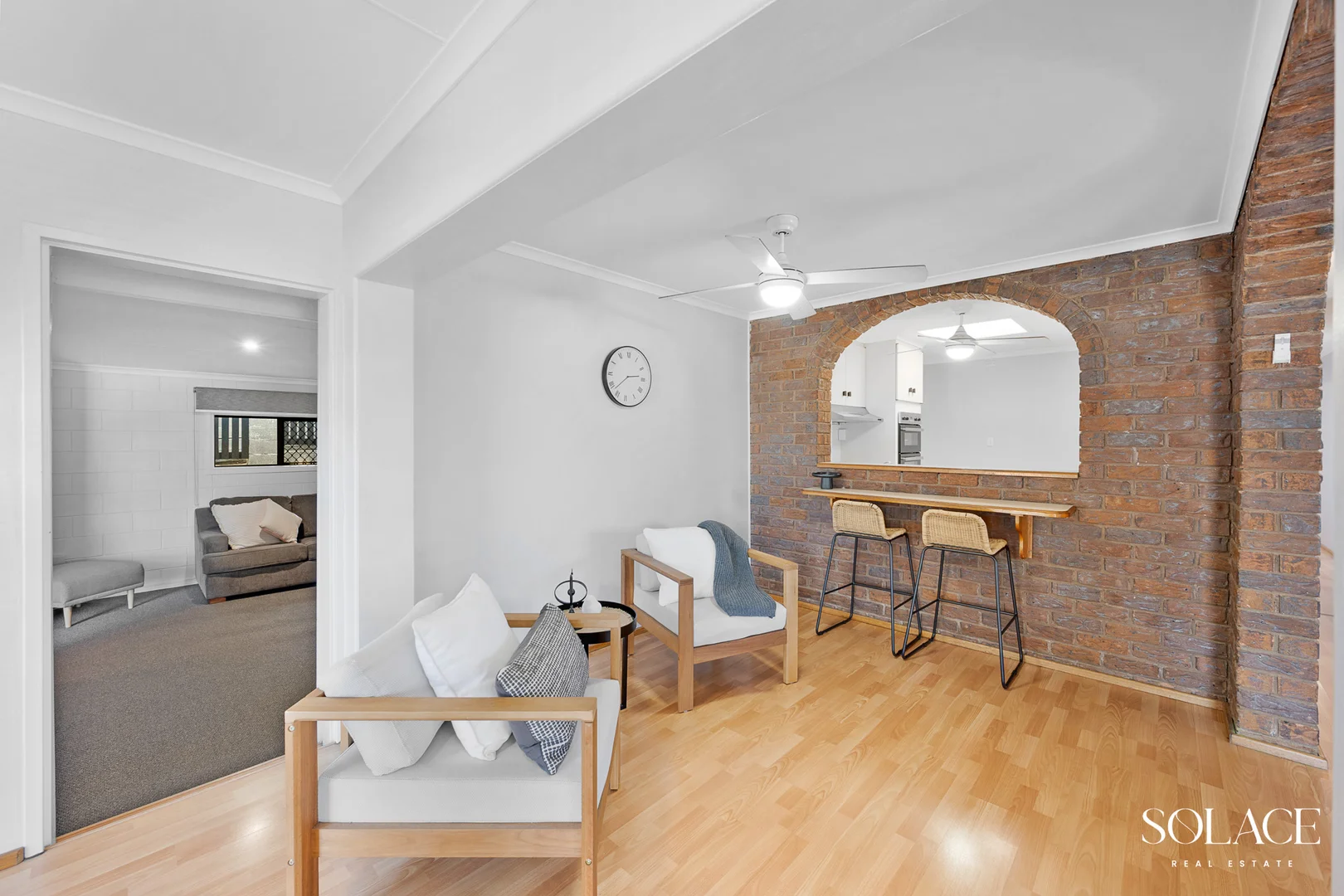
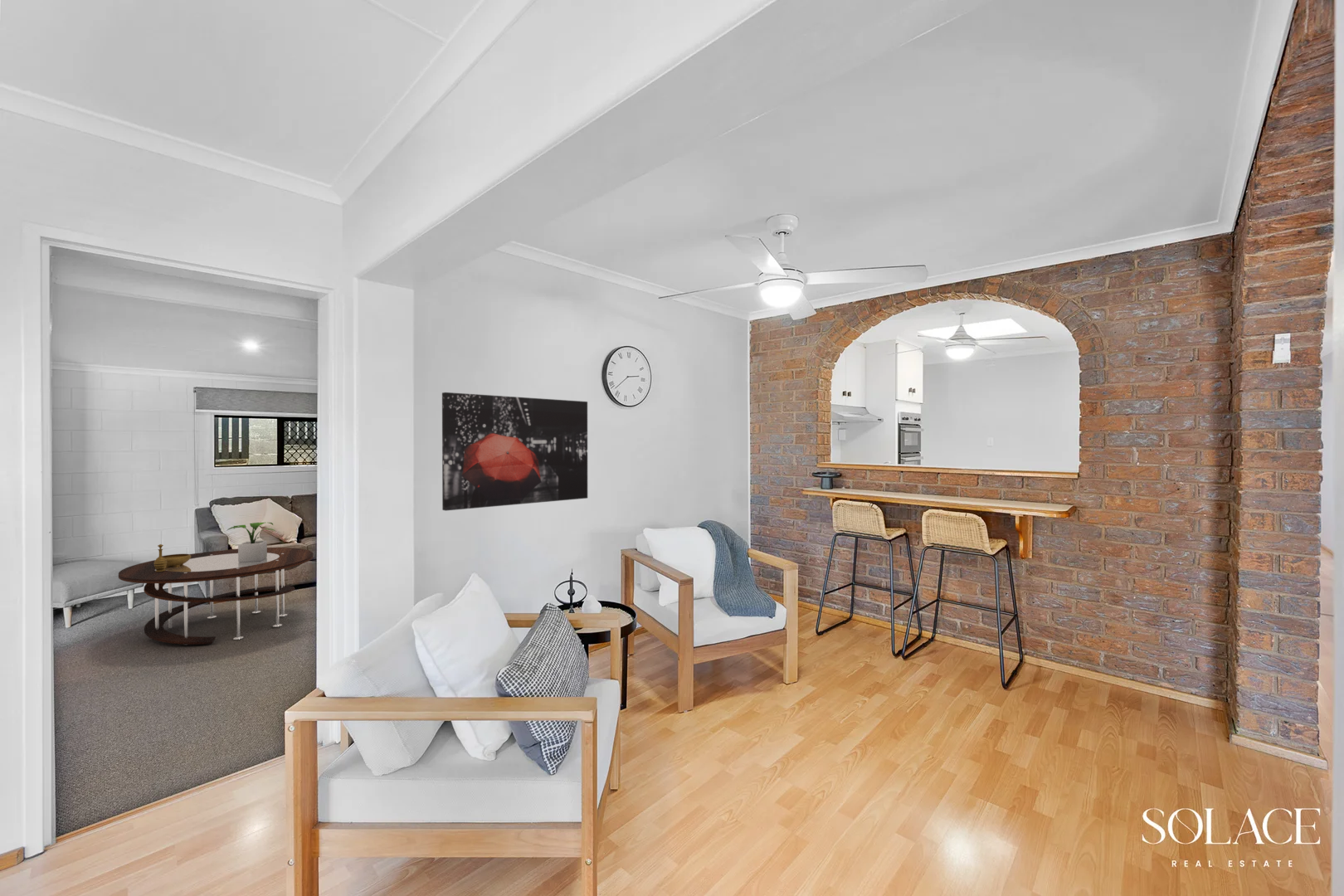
+ decorative bowl [153,543,191,572]
+ potted plant [226,522,275,562]
+ coffee table [118,547,314,645]
+ wall art [441,392,588,511]
